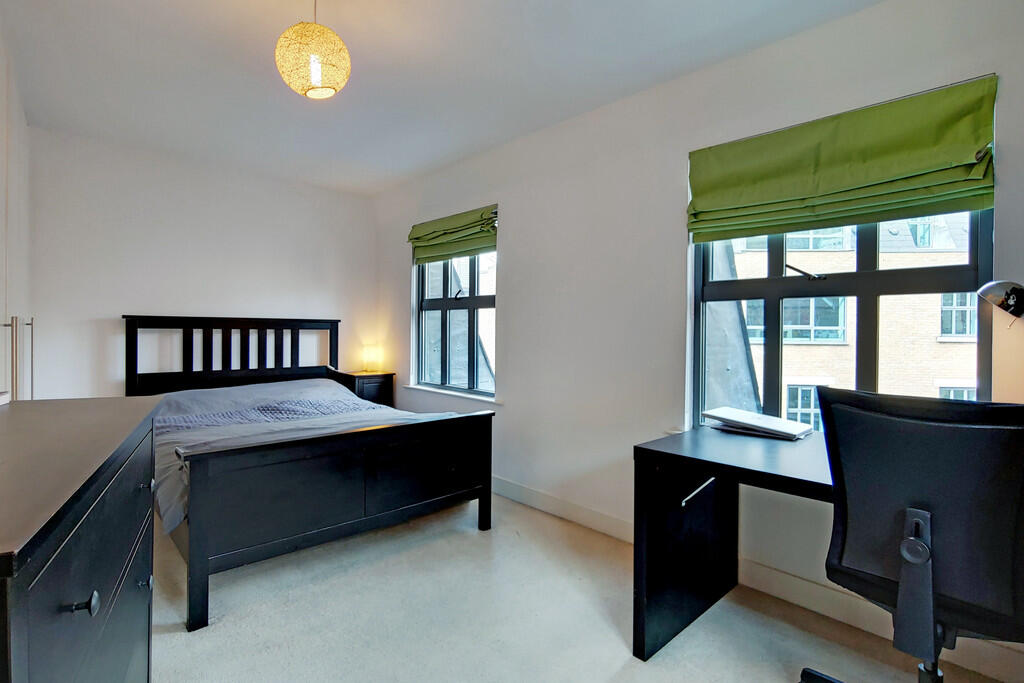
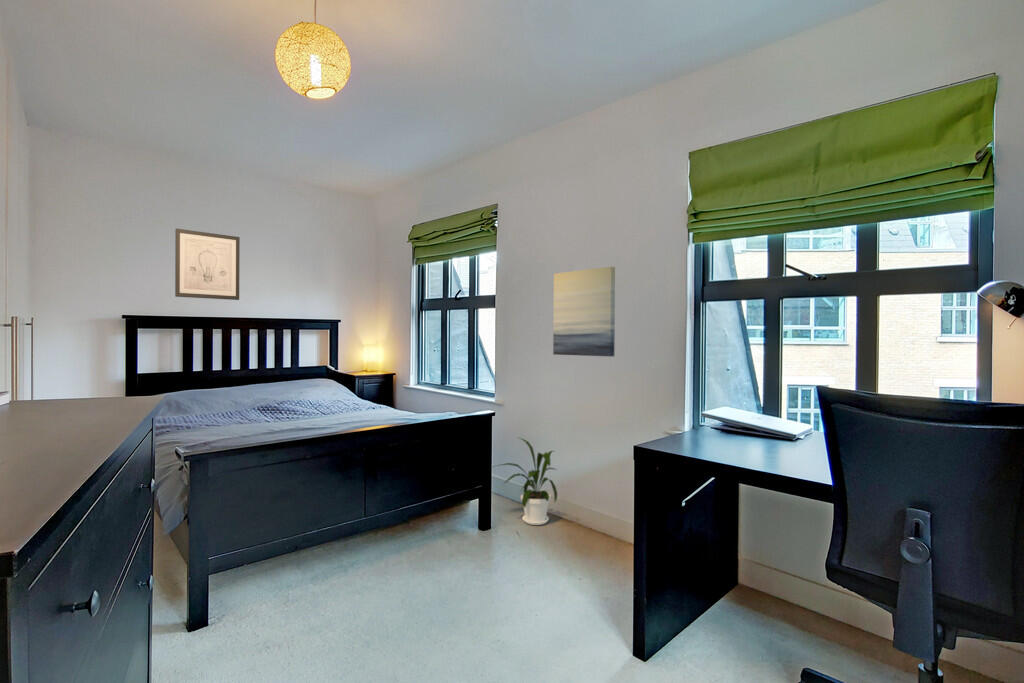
+ wall art [174,228,241,301]
+ wall art [552,266,616,358]
+ house plant [490,436,558,526]
